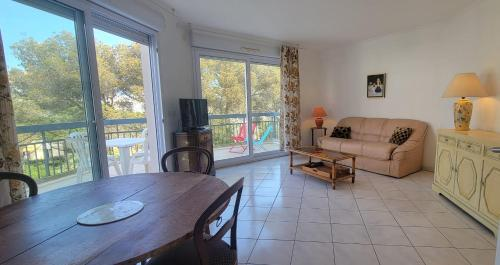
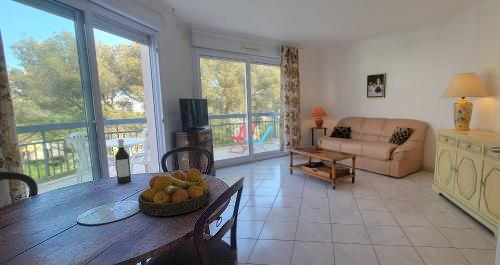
+ bottle [114,138,132,185]
+ fruit bowl [137,168,211,217]
